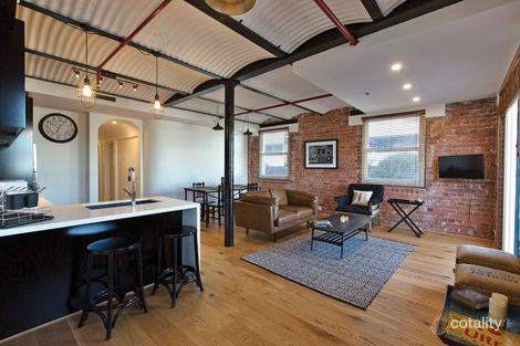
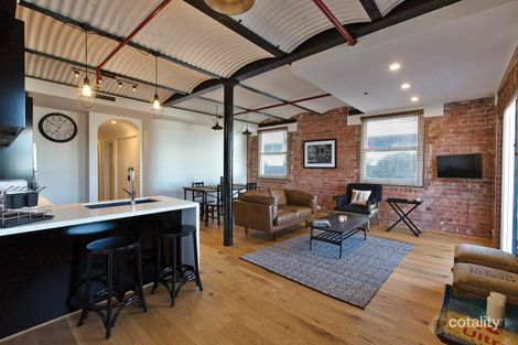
- book [449,287,491,311]
